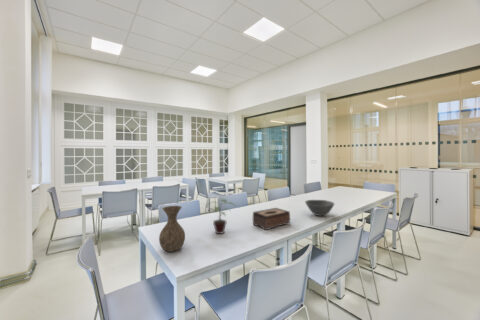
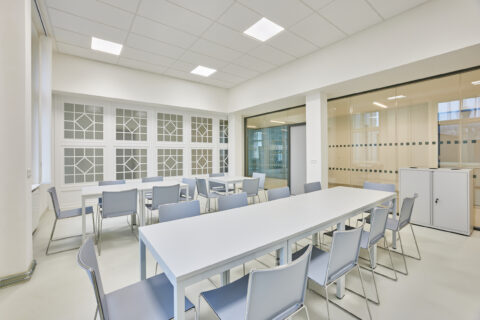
- vase [158,205,186,253]
- bowl [304,199,335,217]
- tissue box [252,207,291,231]
- potted plant [205,198,238,235]
